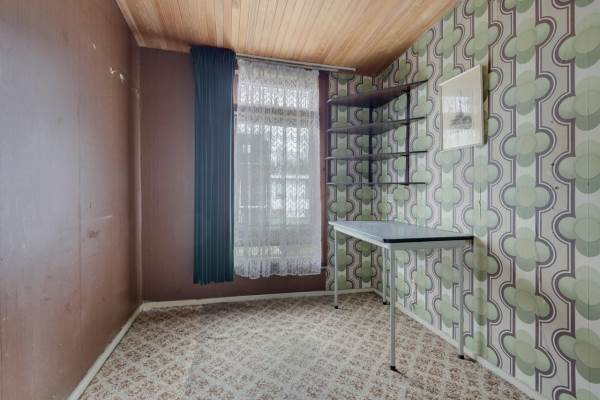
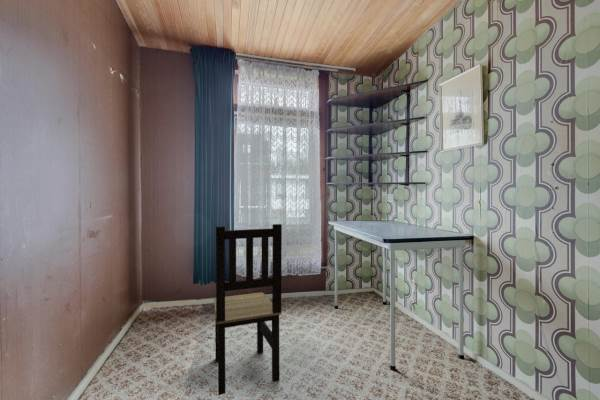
+ dining chair [213,223,283,396]
